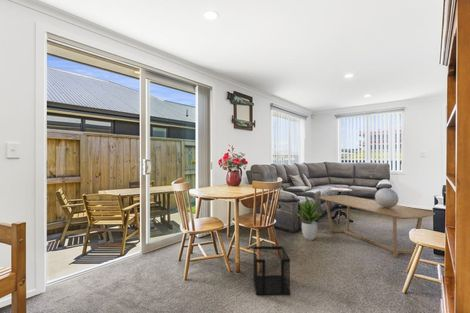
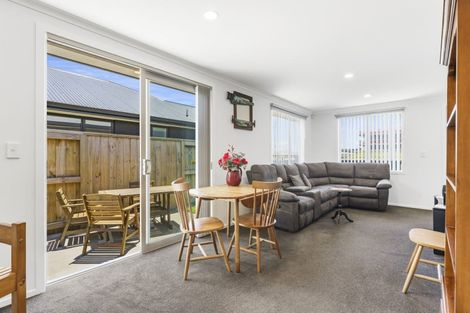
- potted plant [295,196,323,241]
- decorative sphere [374,187,399,208]
- wastebasket [252,245,291,296]
- coffee table [318,194,436,259]
